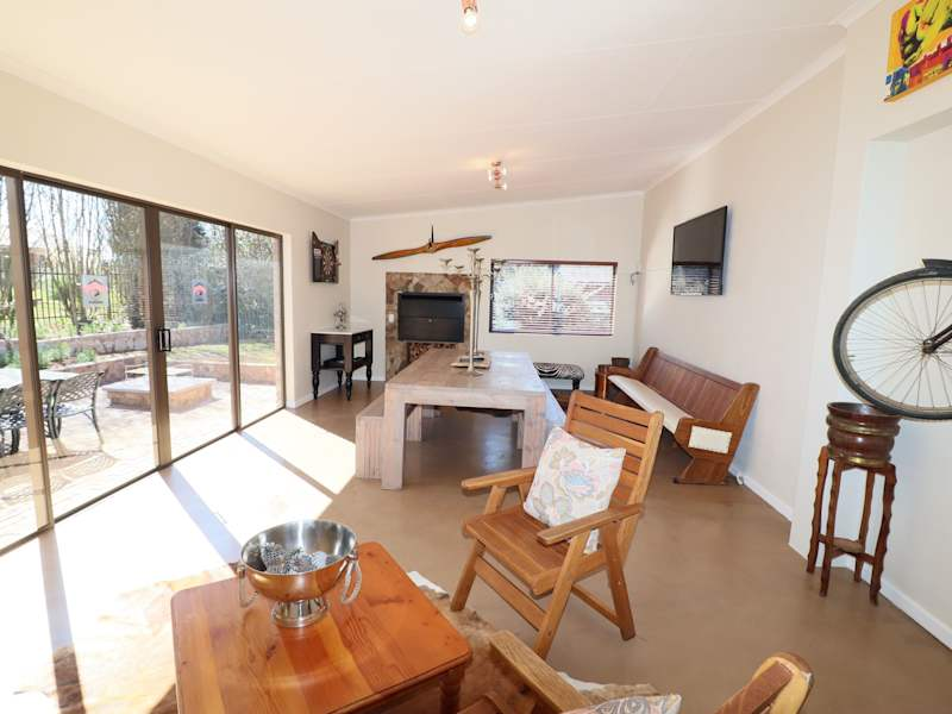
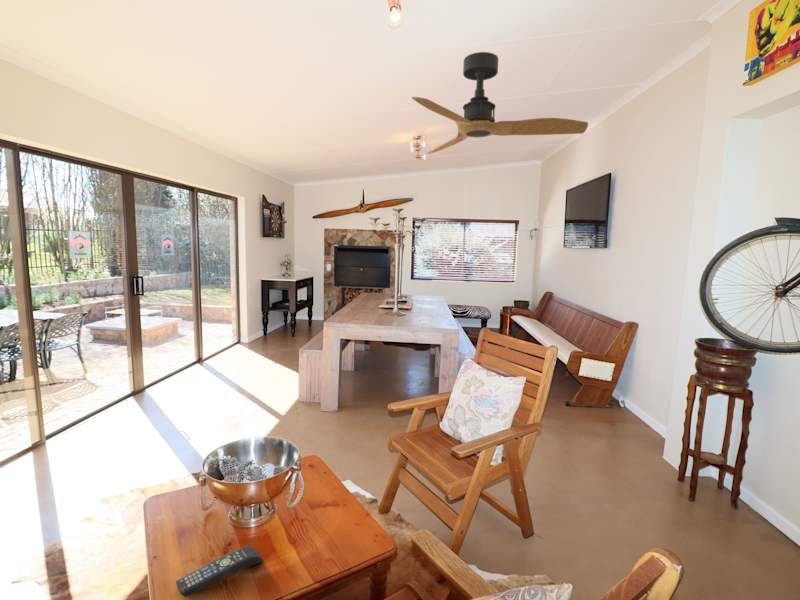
+ ceiling fan [411,51,589,155]
+ remote control [175,545,264,598]
